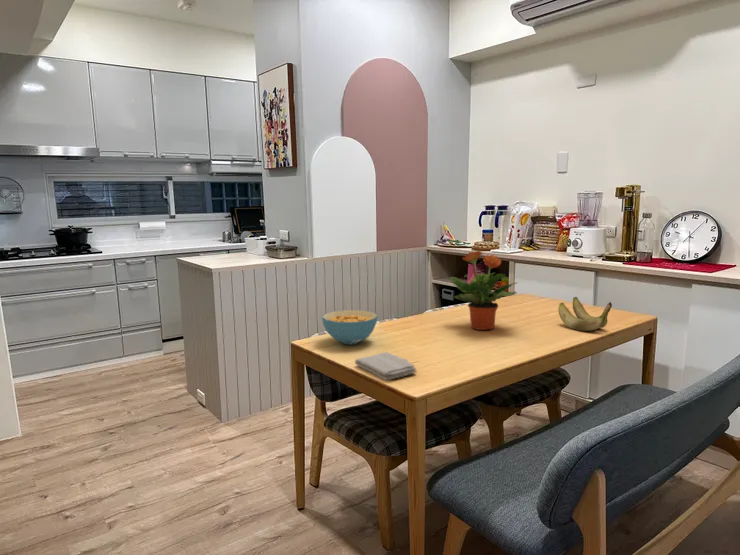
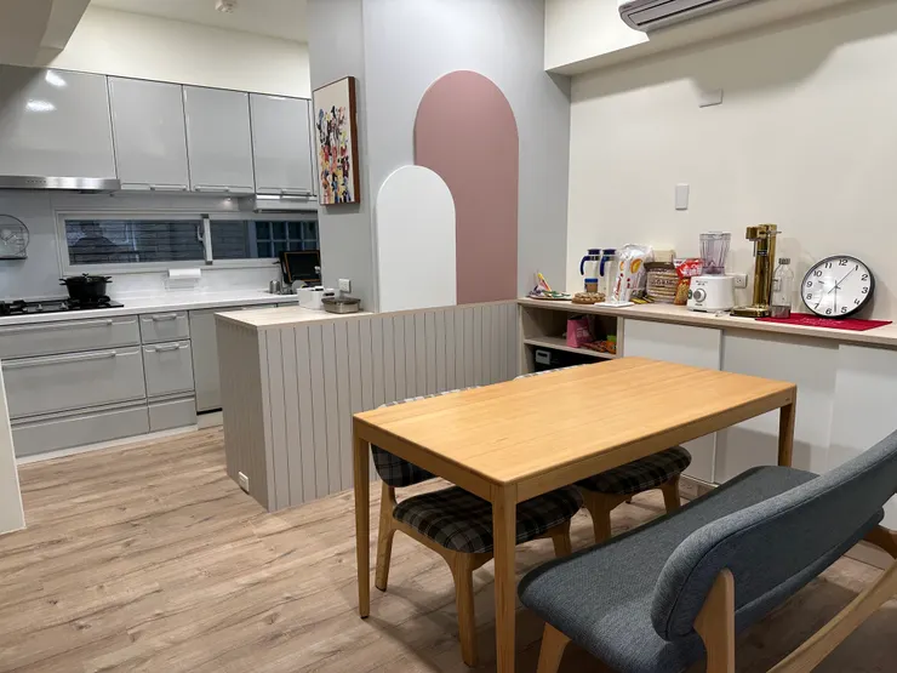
- washcloth [354,351,418,381]
- potted plant [449,250,519,331]
- banana [557,296,613,332]
- cereal bowl [321,309,379,345]
